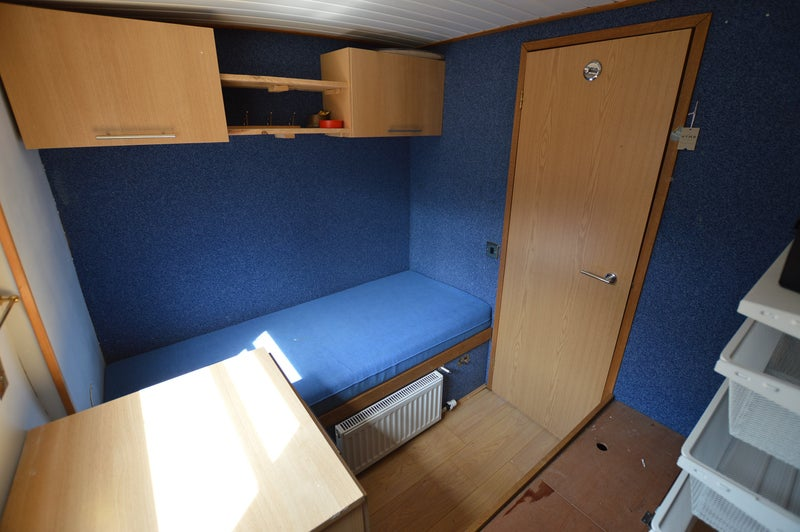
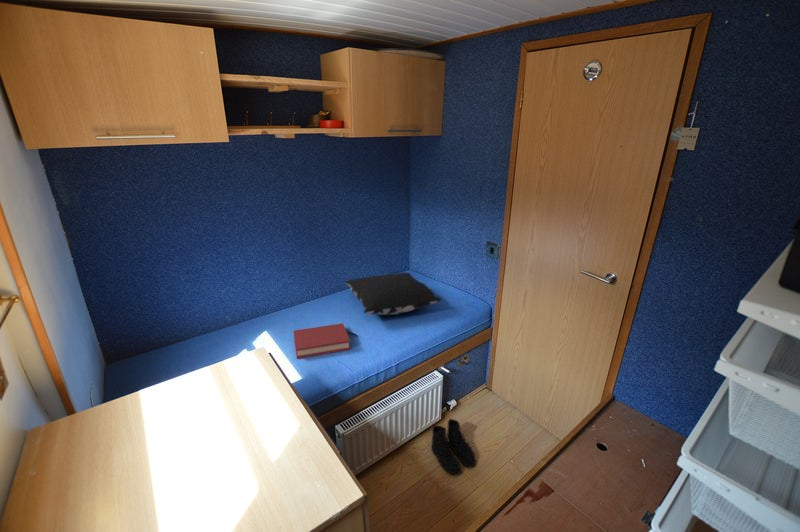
+ hardback book [293,322,351,359]
+ boots [431,417,477,476]
+ pillow [344,272,443,316]
